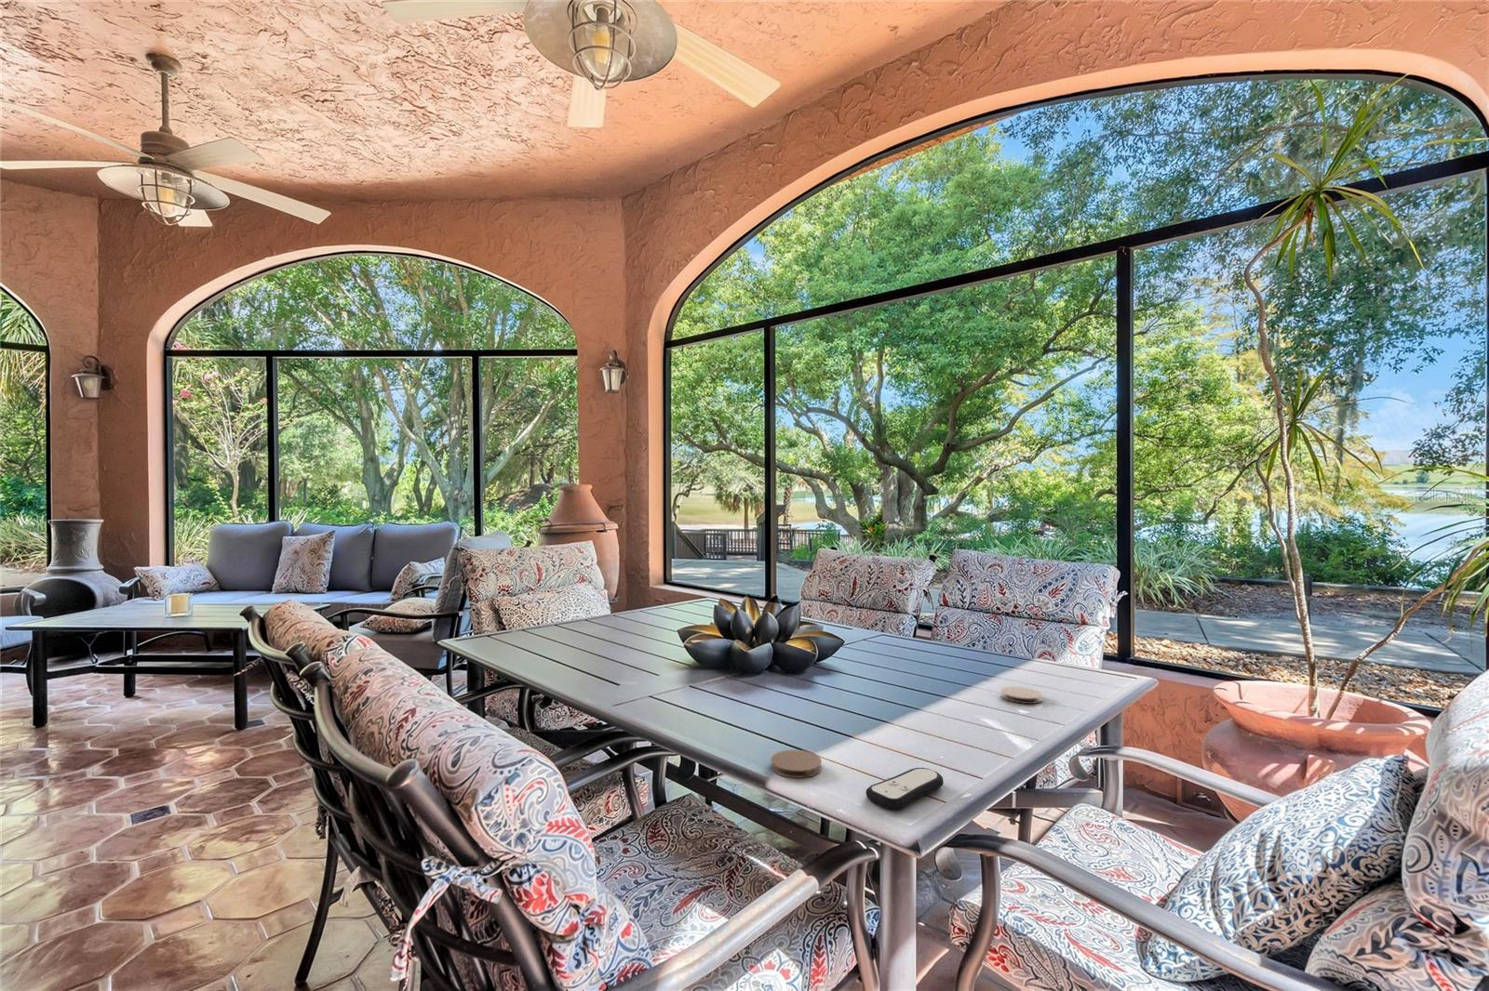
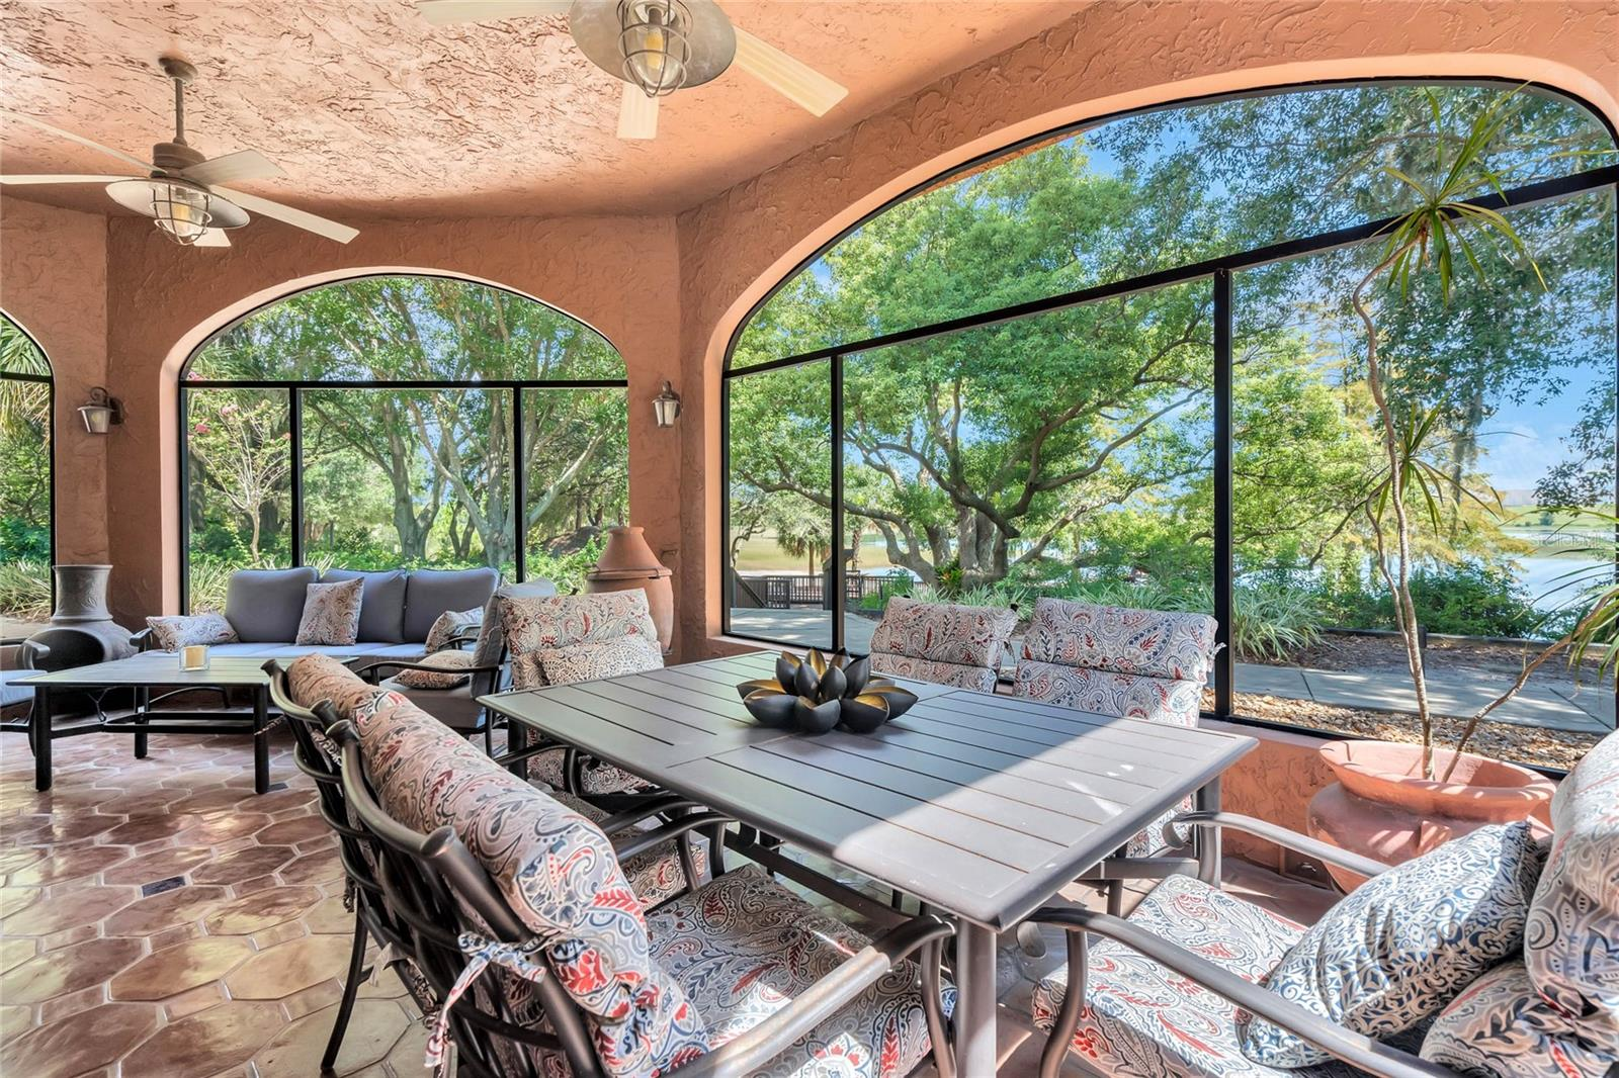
- coaster [769,749,823,779]
- remote control [865,766,944,812]
- coaster [1001,685,1043,705]
